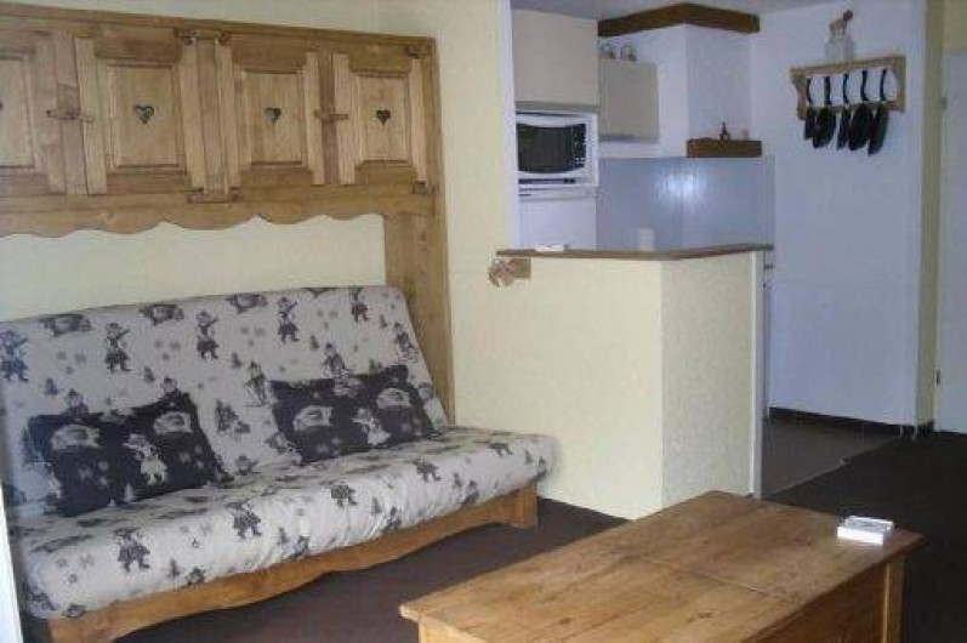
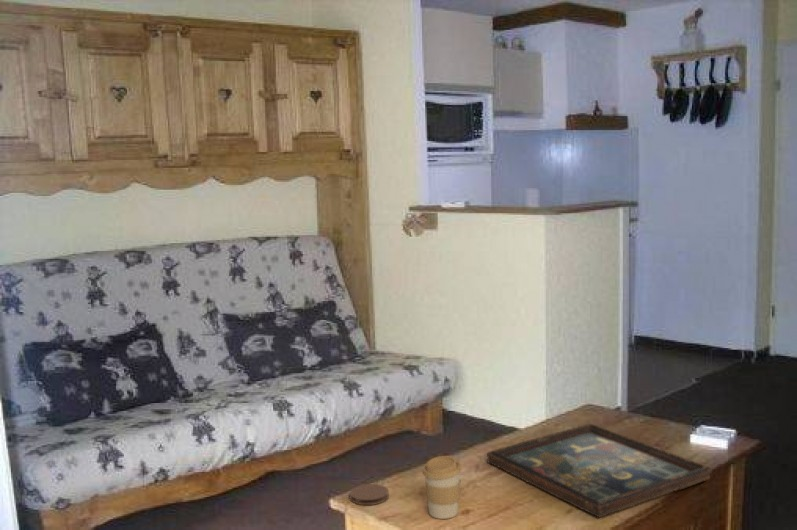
+ coaster [349,483,390,506]
+ decorative tray [486,423,713,519]
+ coffee cup [422,455,463,520]
